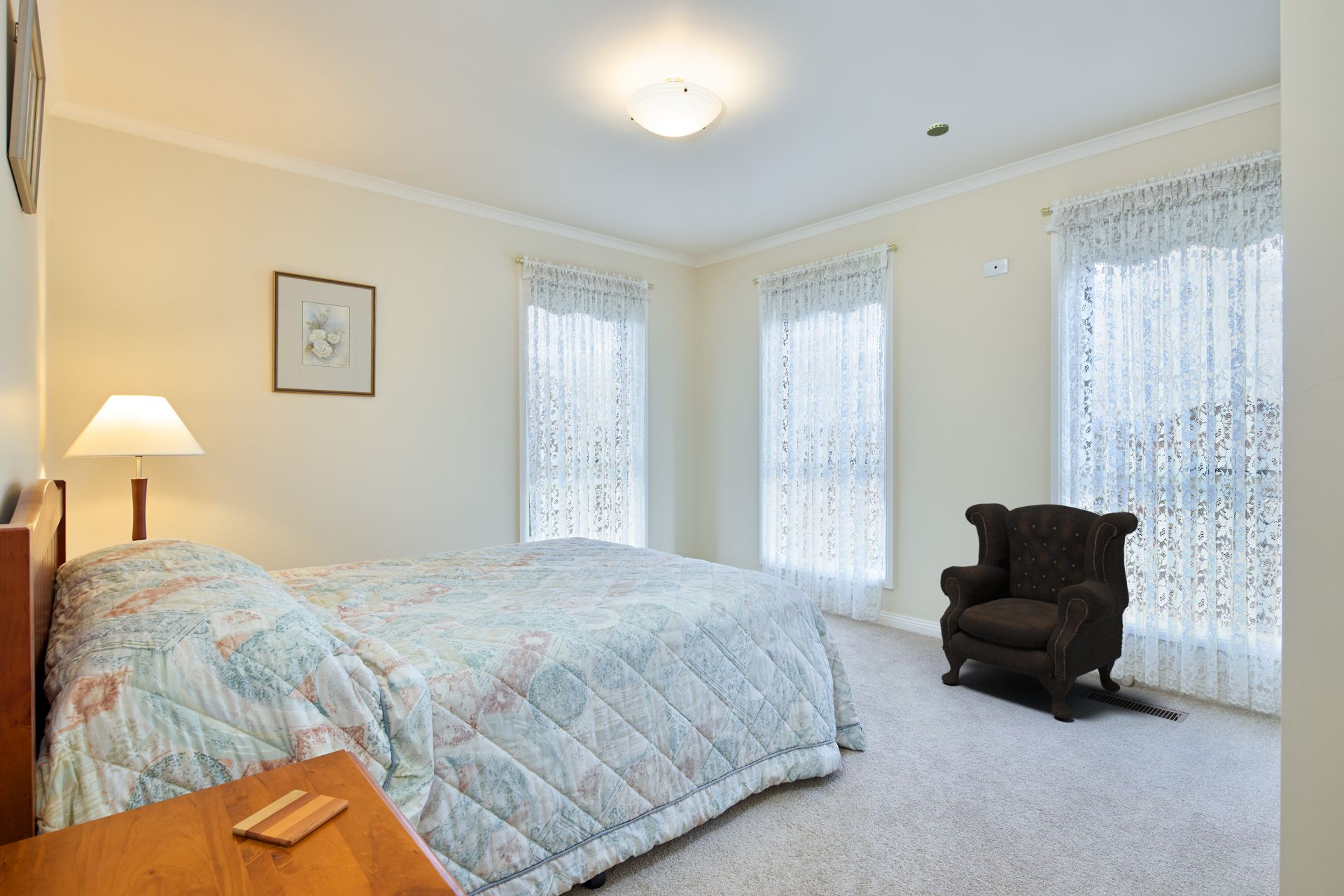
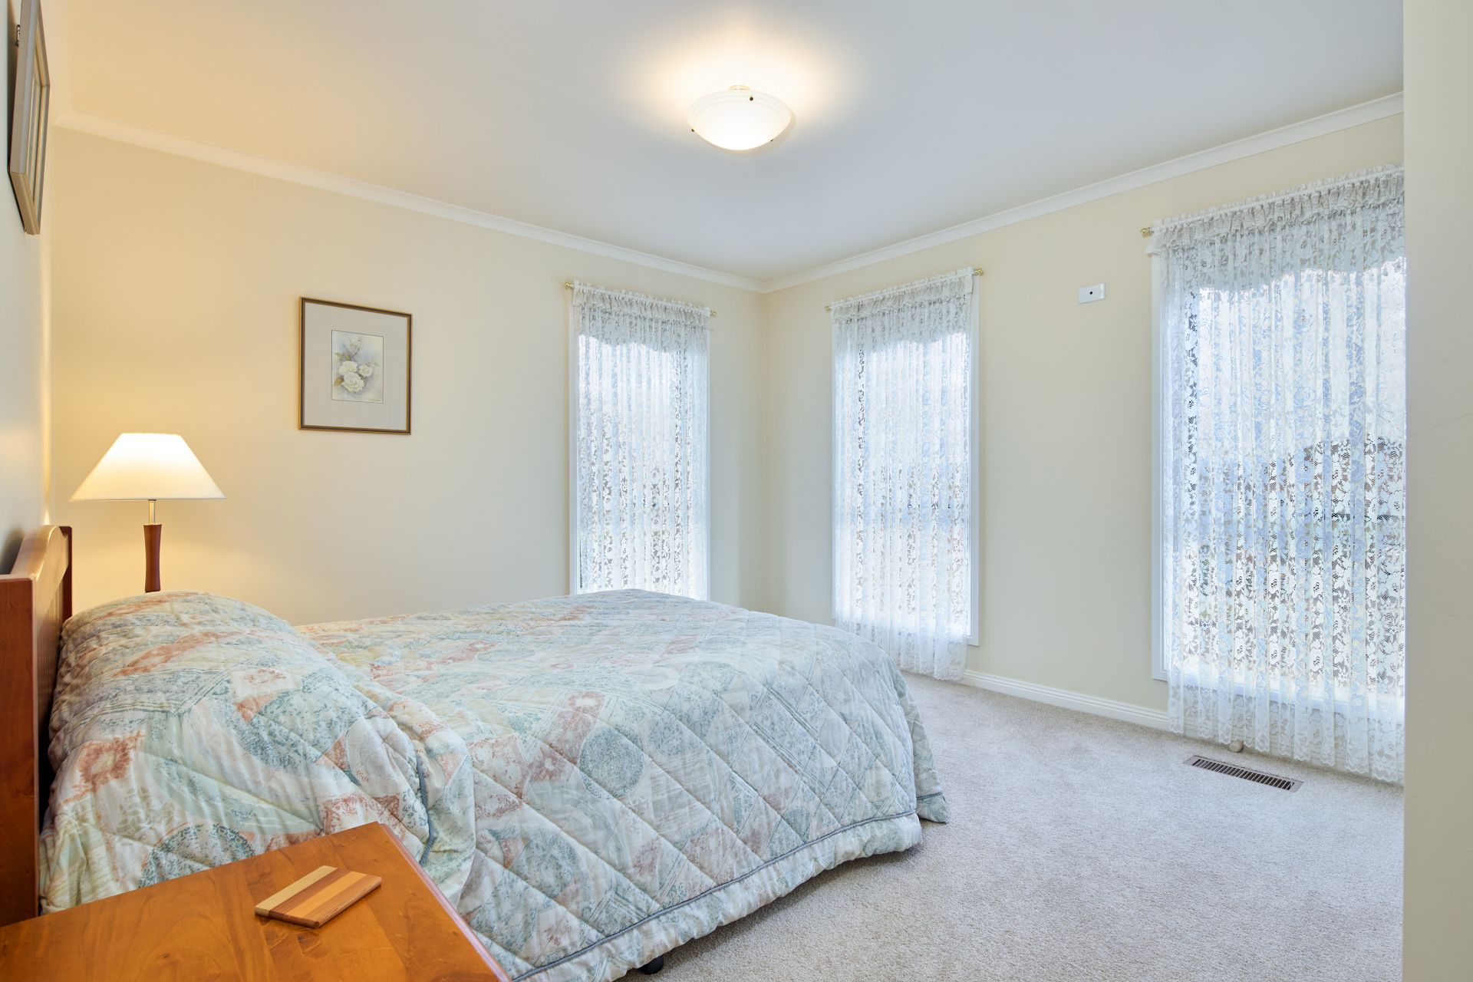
- smoke detector [926,123,949,137]
- armchair [939,503,1139,720]
